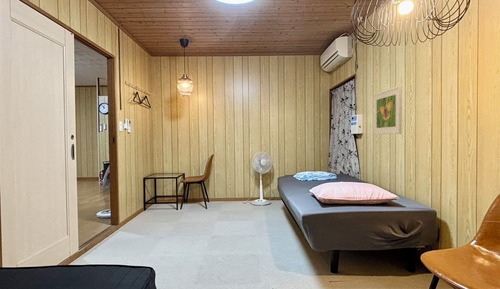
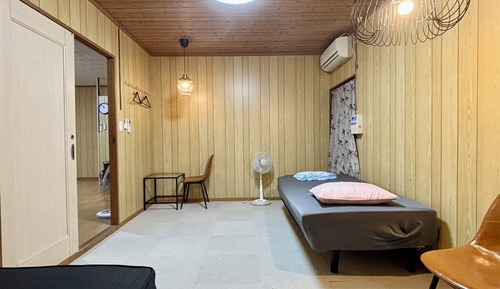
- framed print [372,84,403,136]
